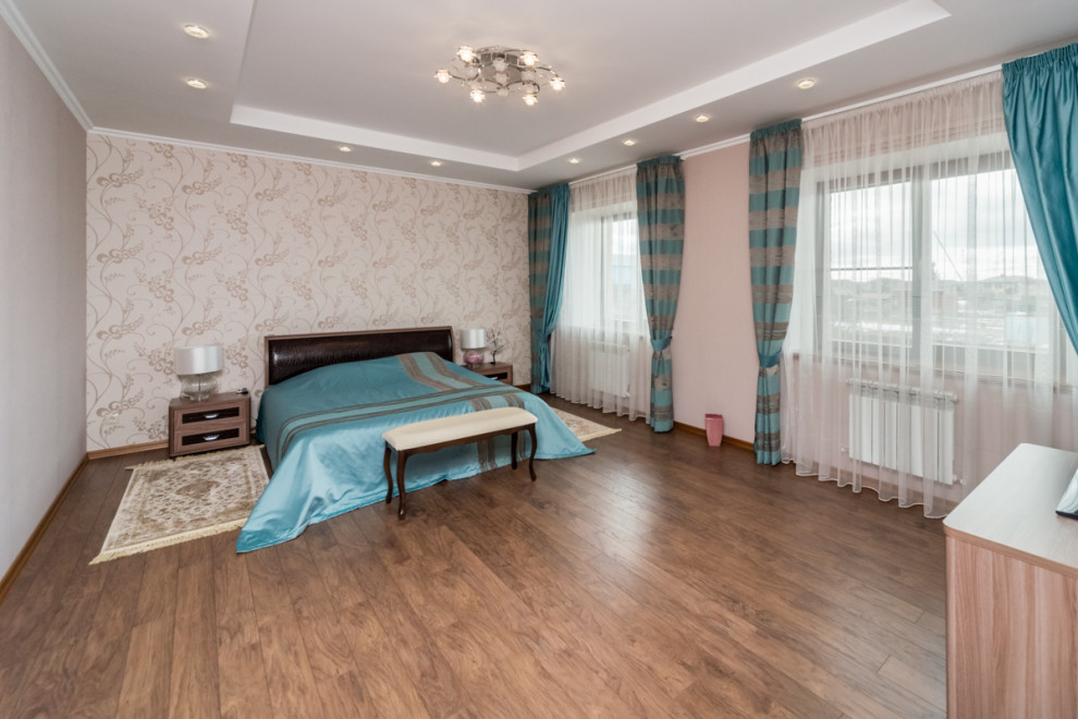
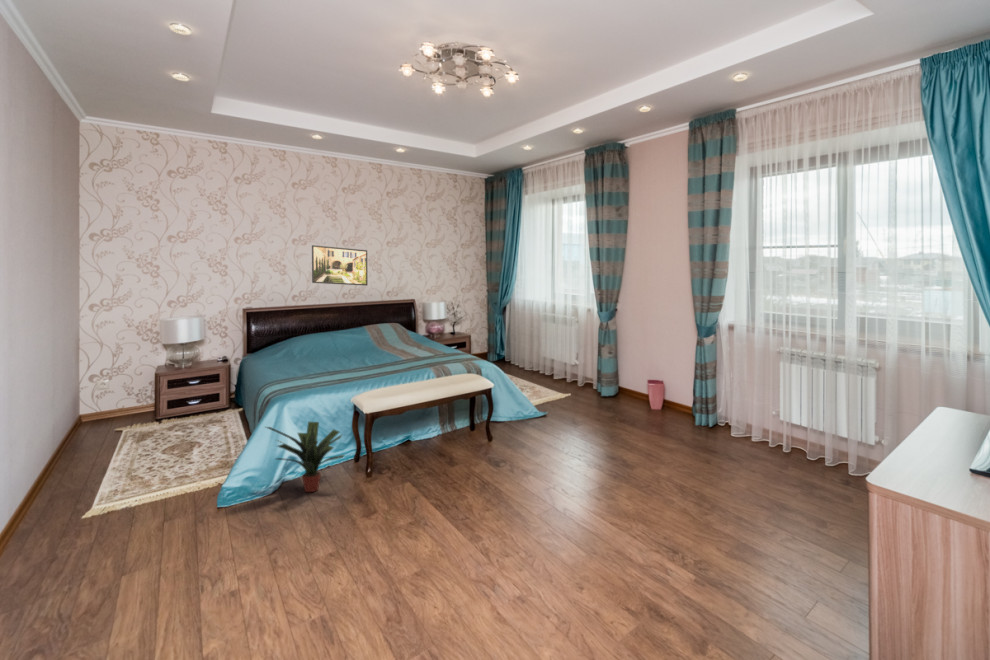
+ potted plant [265,420,346,493]
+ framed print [311,244,369,287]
